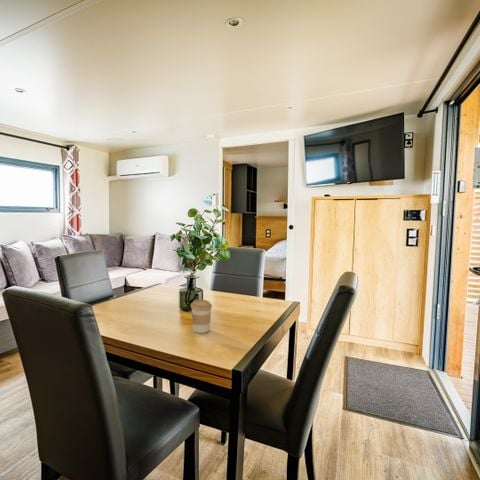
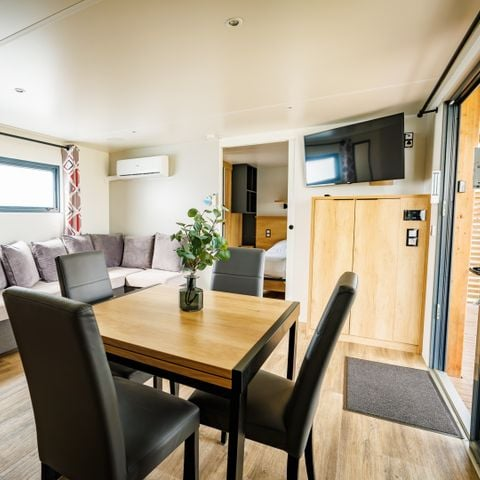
- coffee cup [190,299,213,334]
